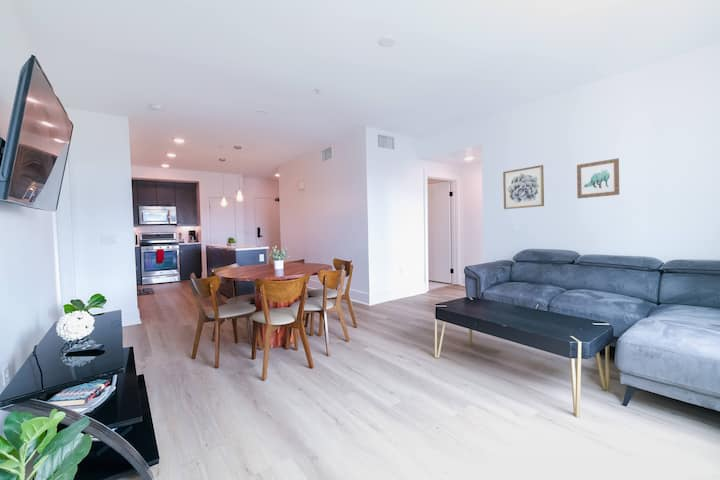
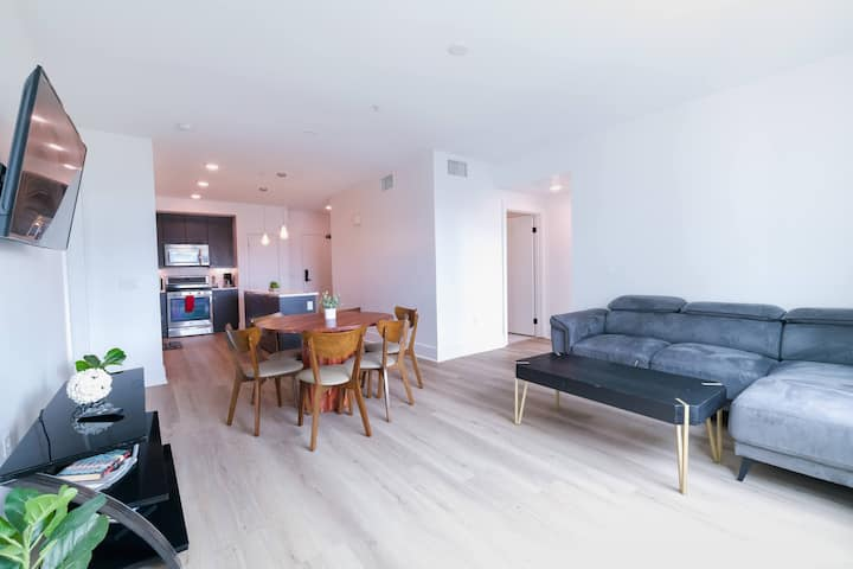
- wall art [576,157,620,199]
- wall art [502,164,545,210]
